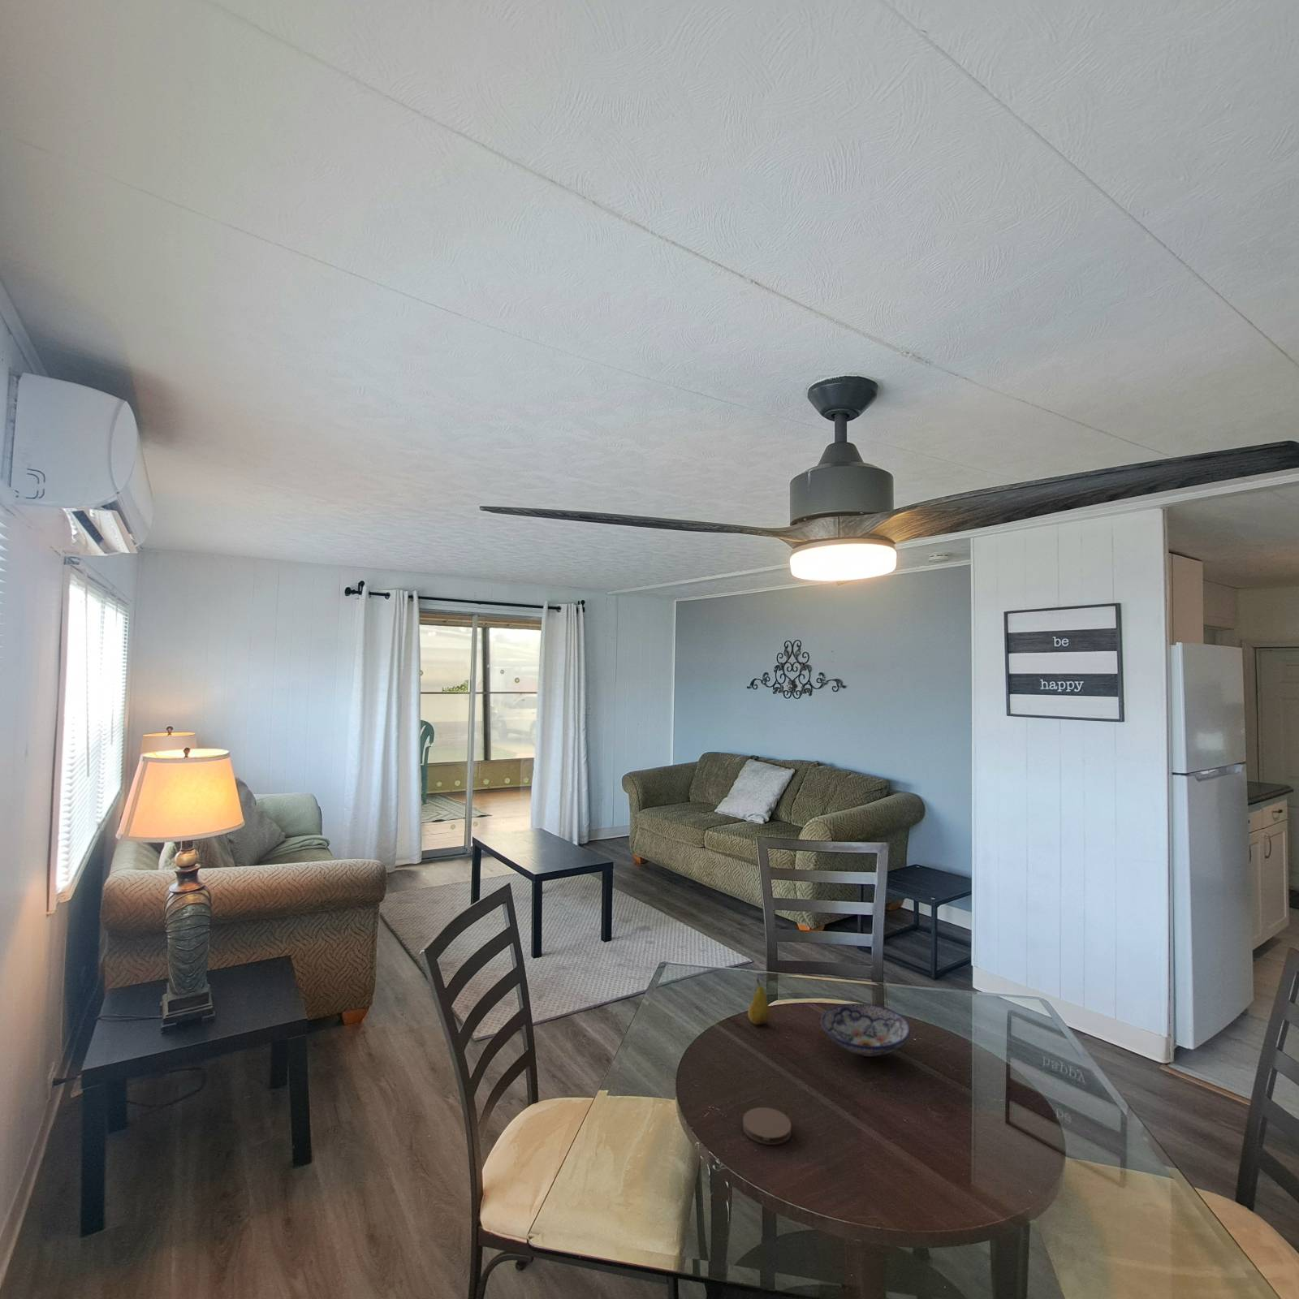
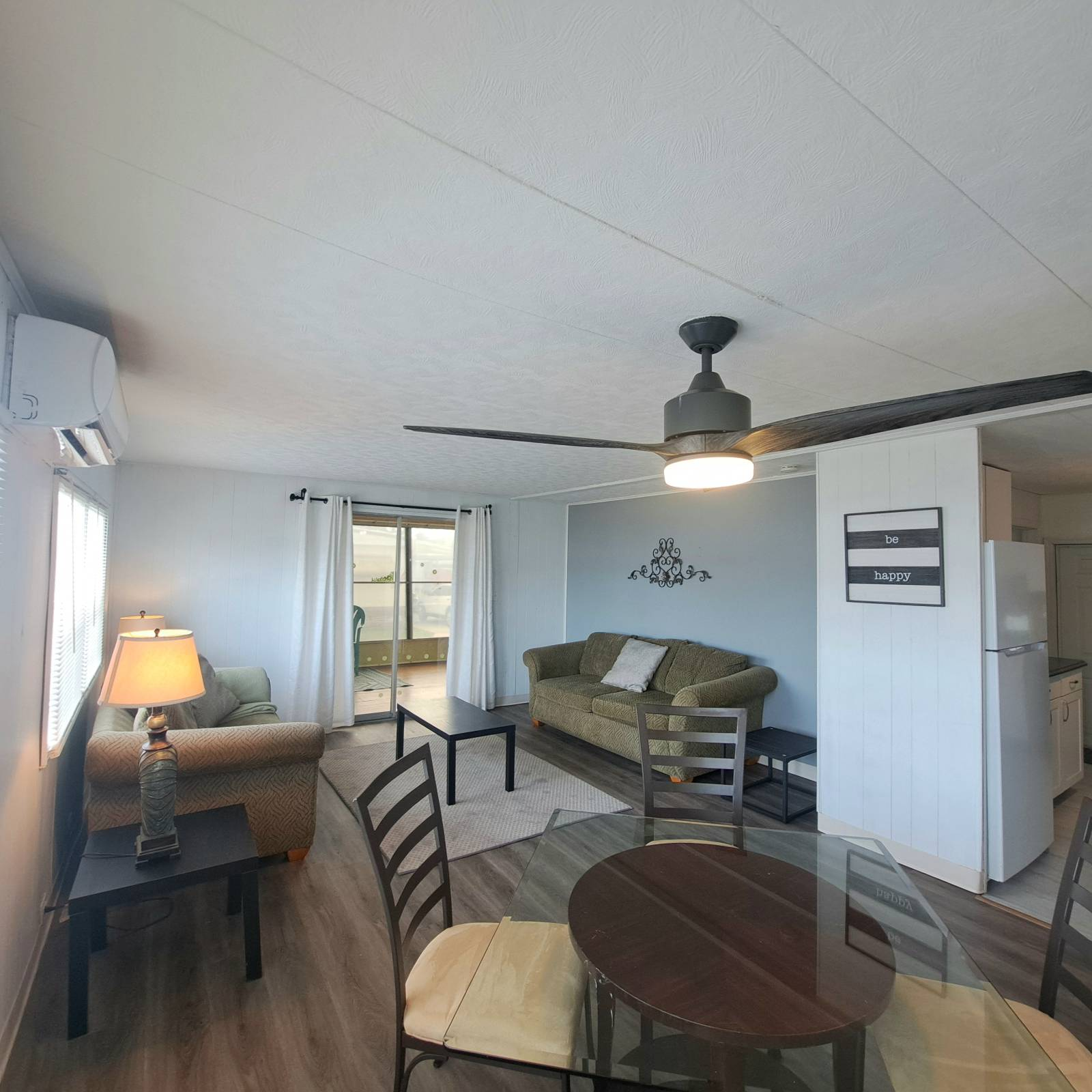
- fruit [747,978,771,1025]
- bowl [820,1003,911,1058]
- coaster [742,1106,791,1146]
